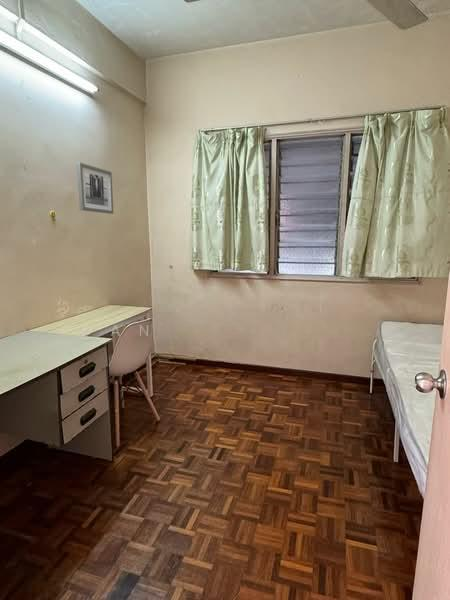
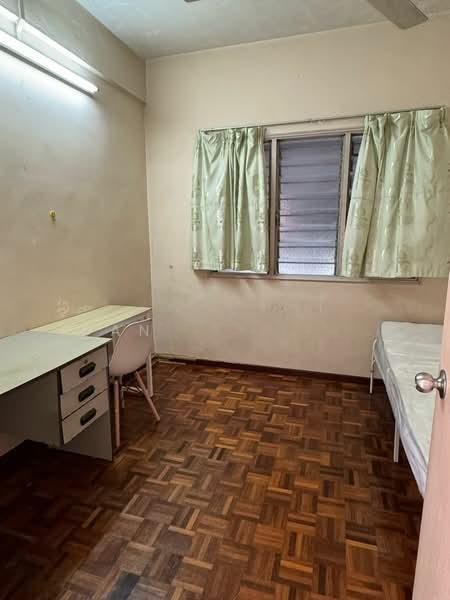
- wall art [76,161,114,215]
